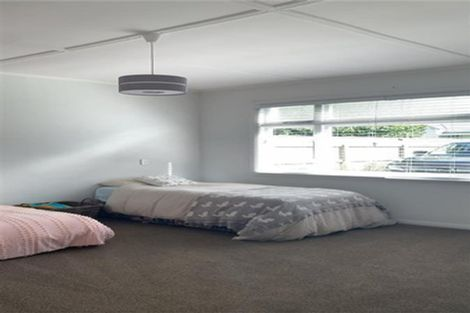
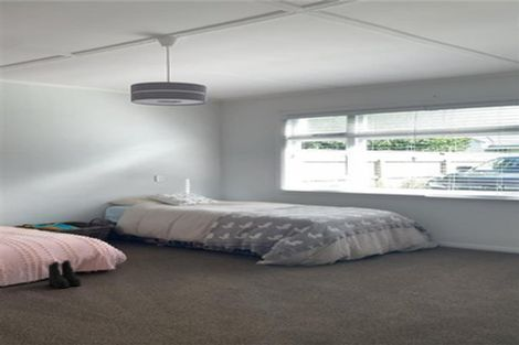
+ boots [47,259,83,290]
